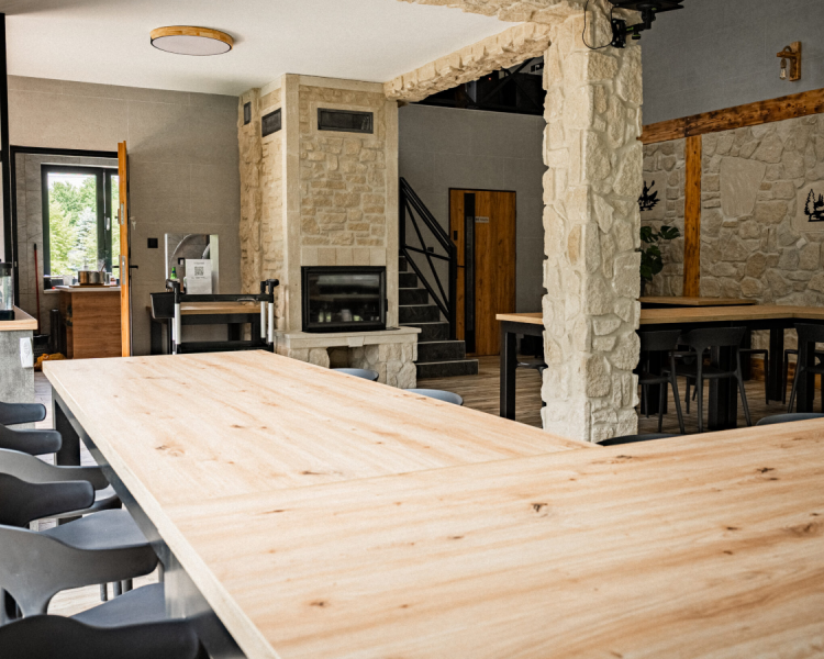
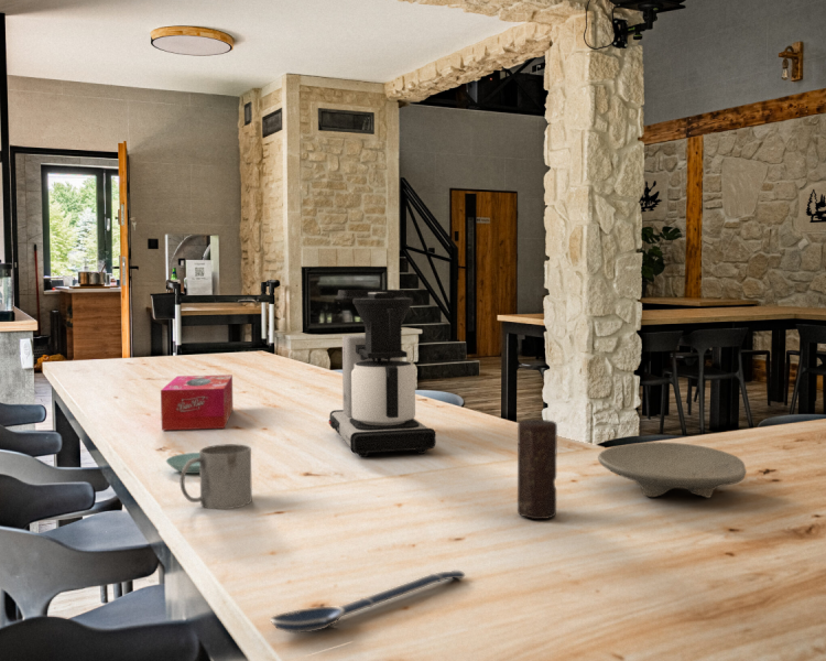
+ spoon [268,568,466,635]
+ saucer [165,452,200,475]
+ coffee maker [328,289,437,458]
+ candle [517,419,558,520]
+ mug [180,443,253,510]
+ tissue box [160,373,233,431]
+ bowl [597,441,747,499]
